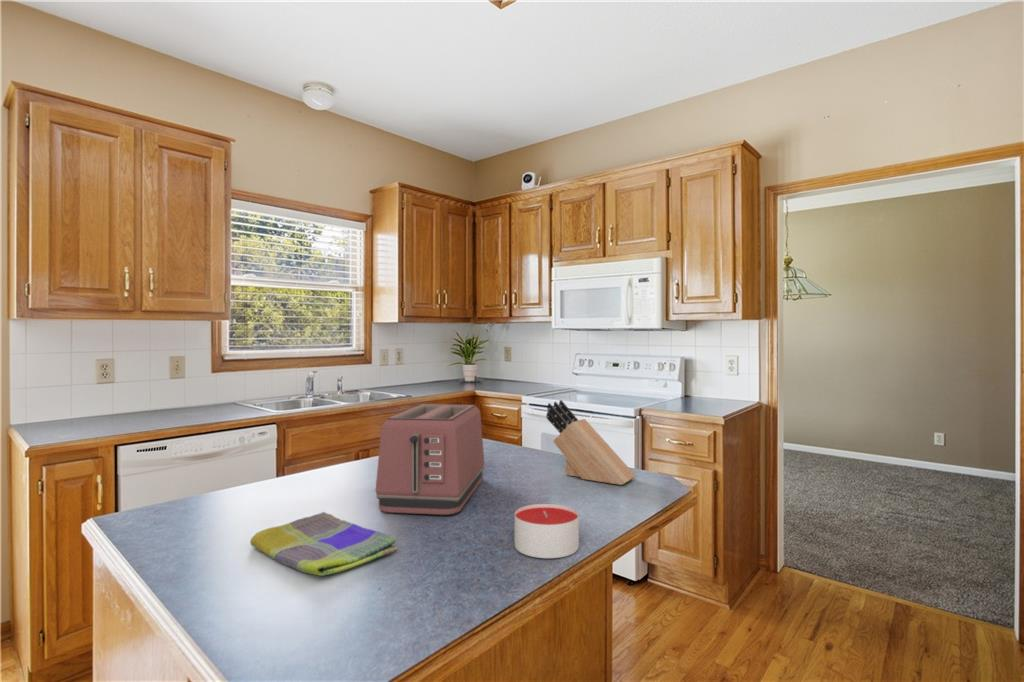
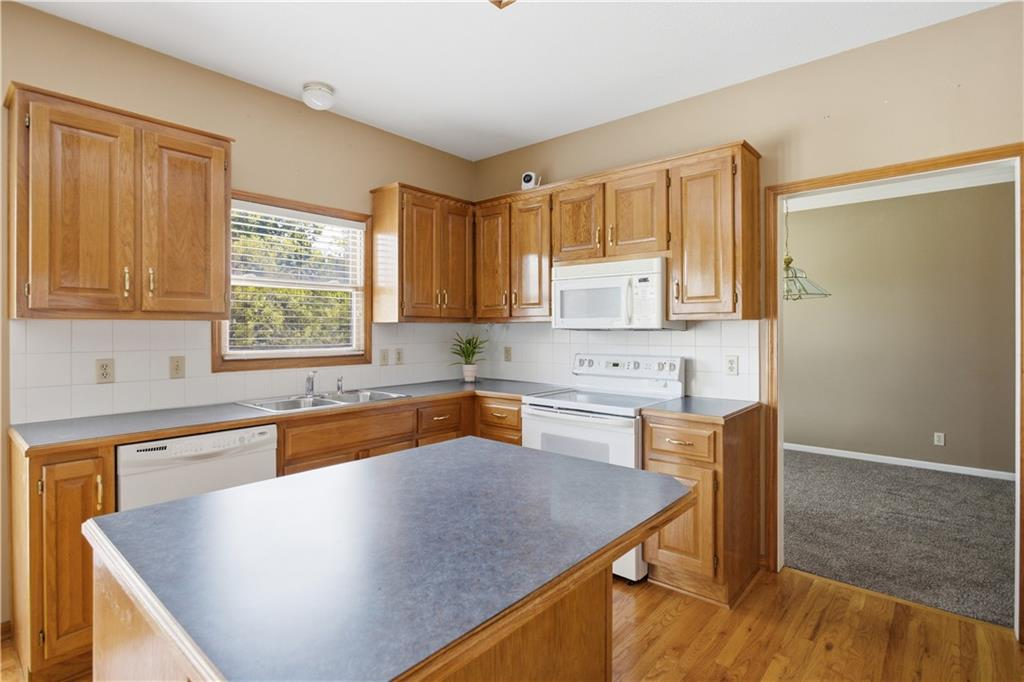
- toaster [375,403,485,516]
- knife block [545,399,637,486]
- candle [514,503,580,559]
- dish towel [249,511,399,577]
